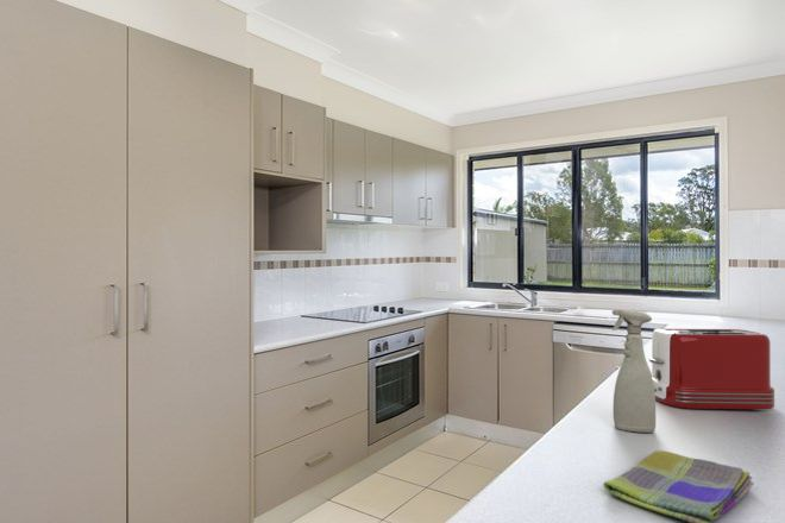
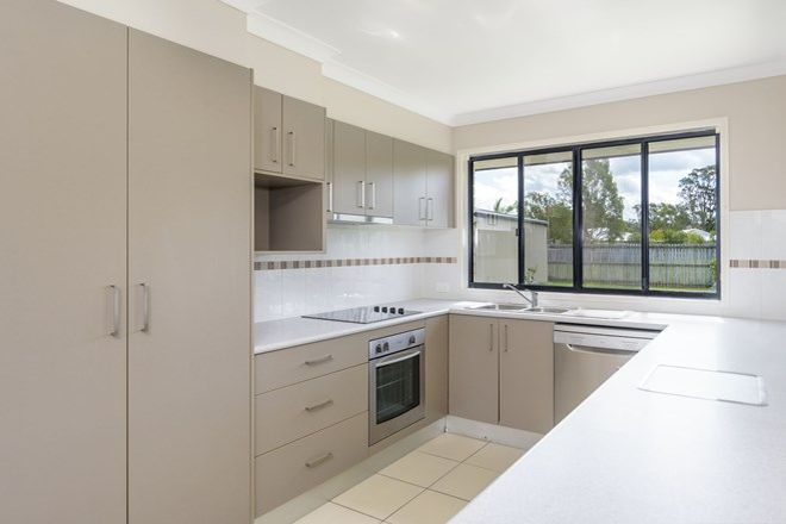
- dish towel [602,449,755,523]
- spray bottle [611,308,657,434]
- toaster [648,327,775,410]
